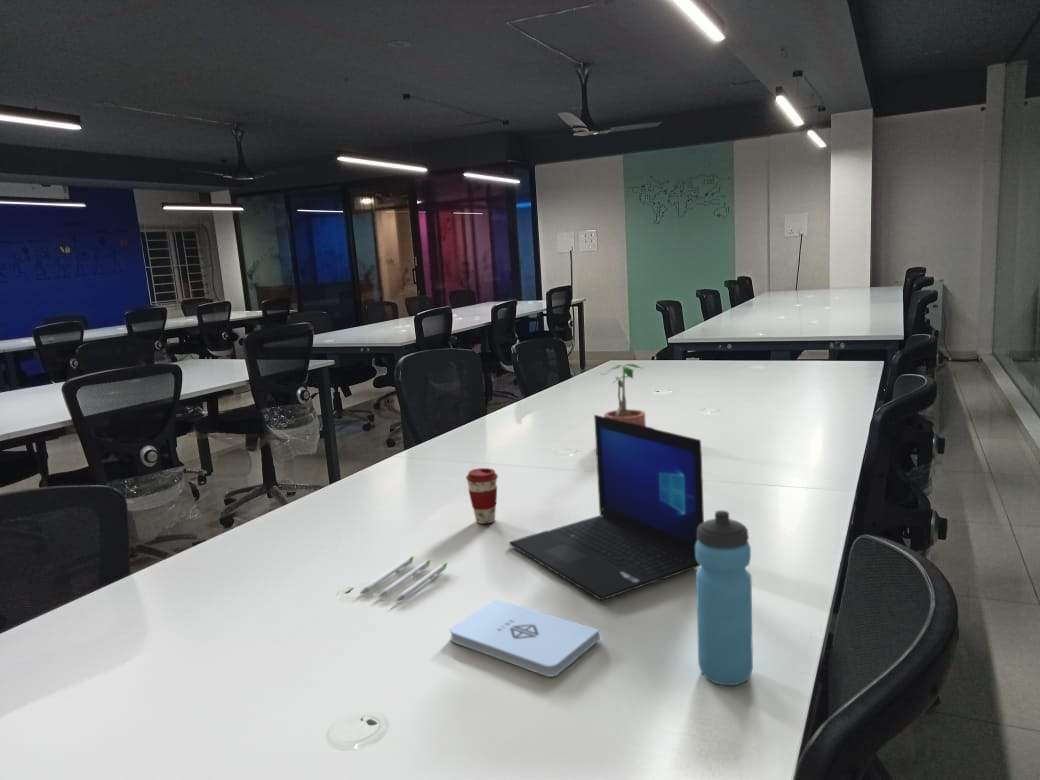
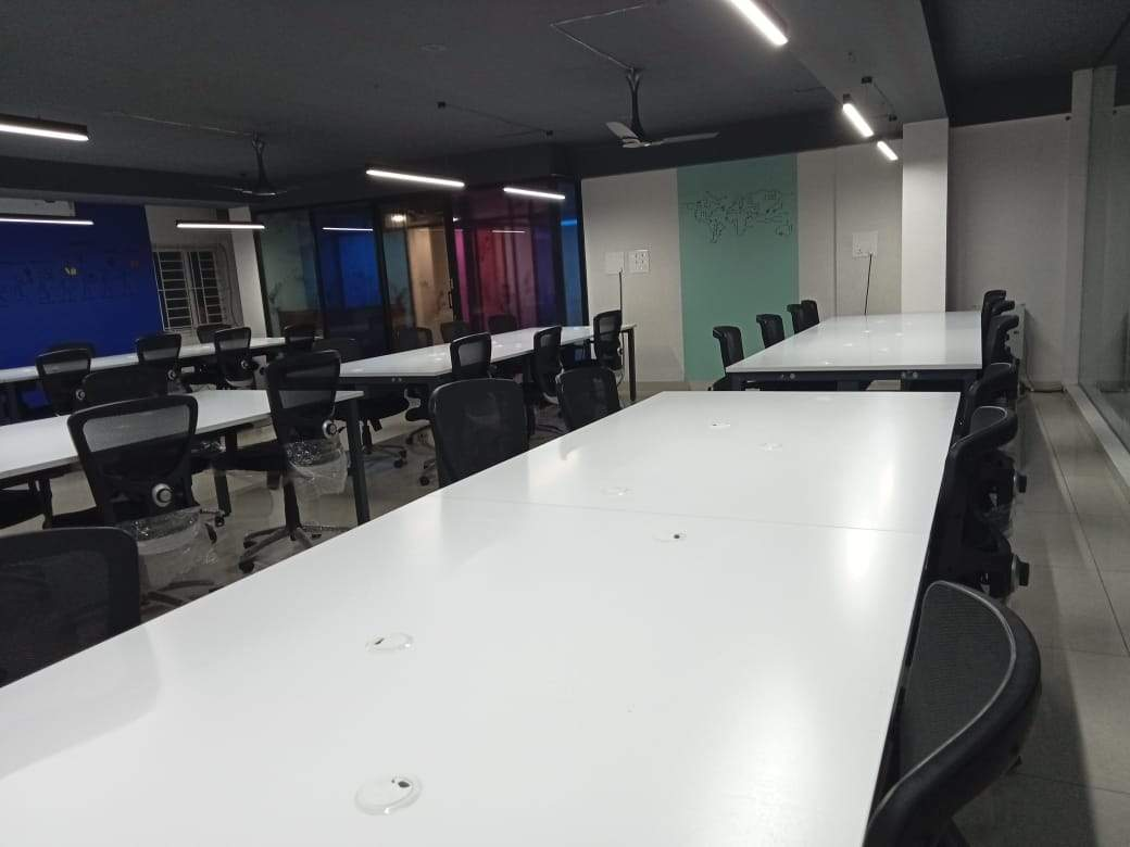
- laptop [508,414,705,601]
- water bottle [695,509,754,687]
- pen [359,555,449,602]
- coffee cup [465,467,499,525]
- notepad [449,598,601,678]
- potted plant [601,363,647,426]
